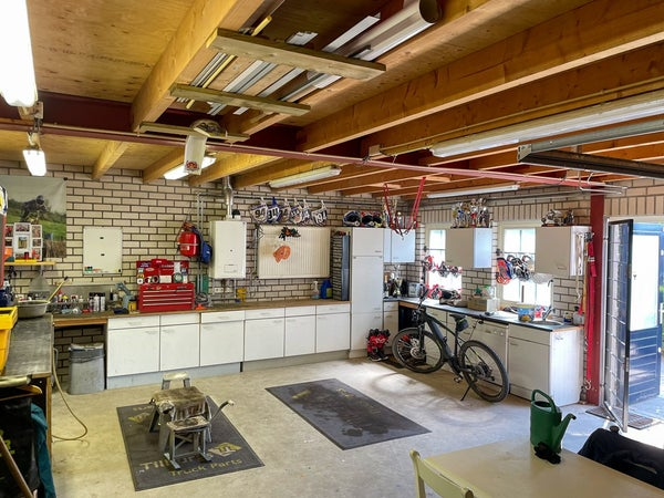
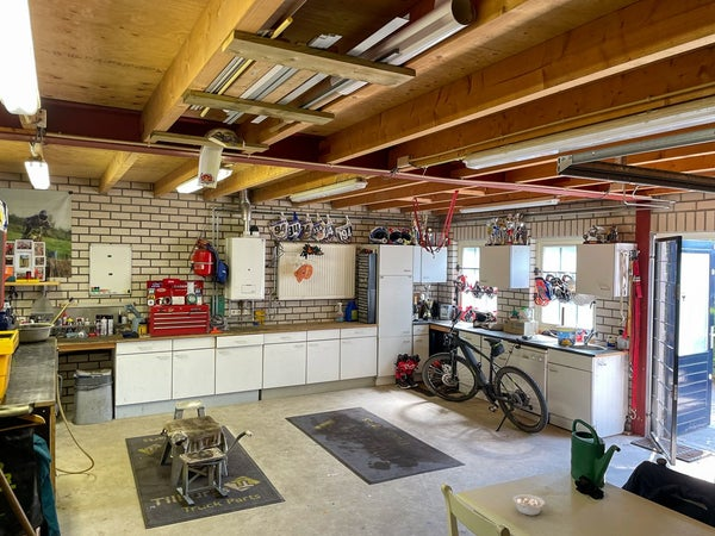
+ legume [512,493,551,517]
